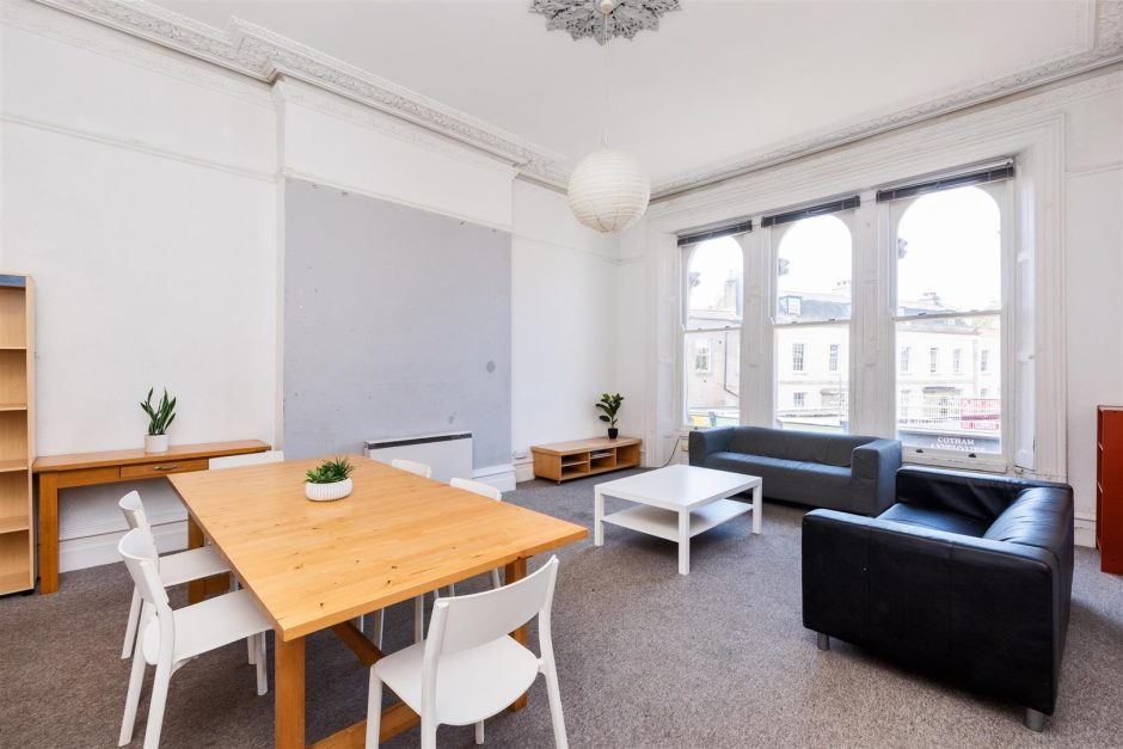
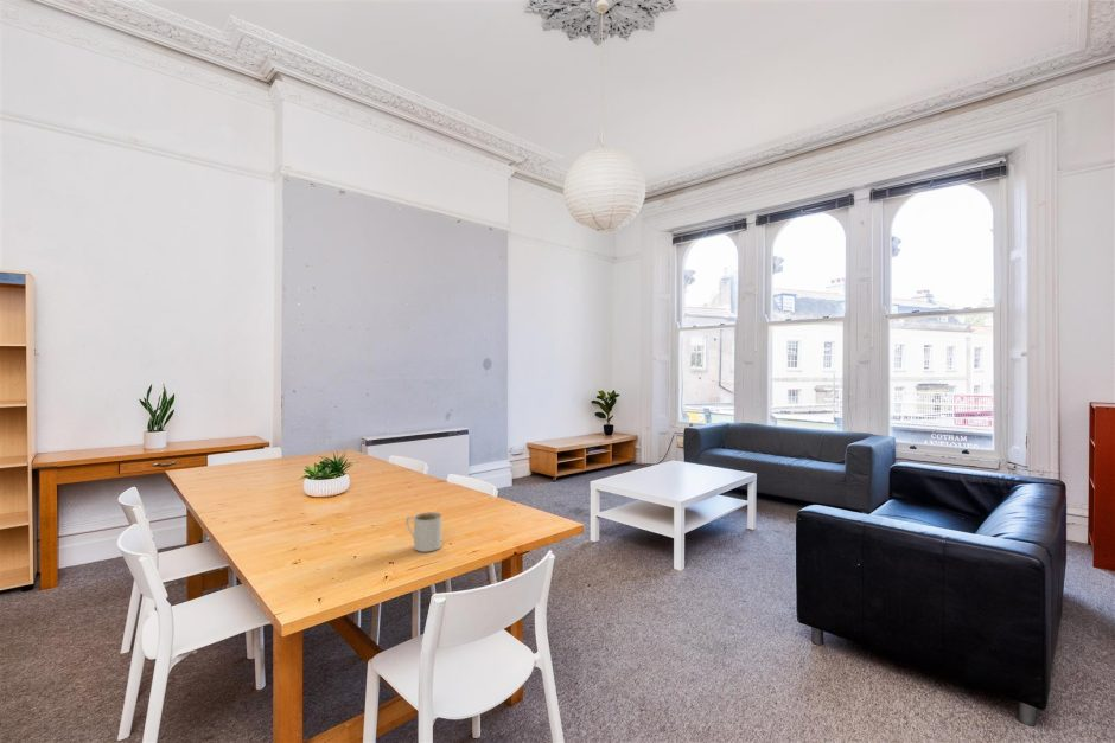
+ mug [404,511,442,553]
